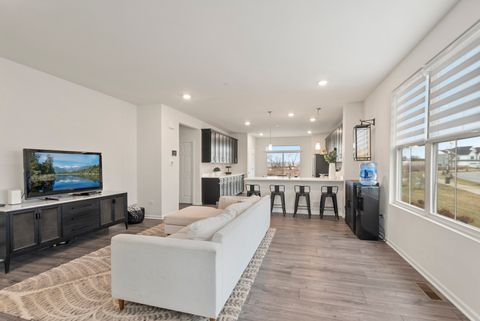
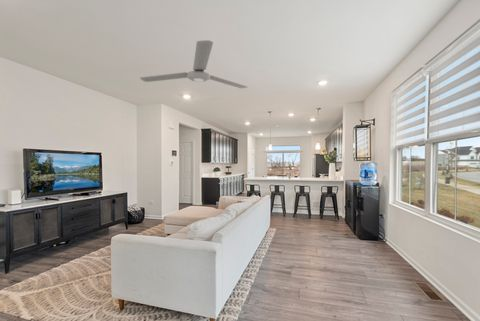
+ ceiling fan [139,39,248,89]
